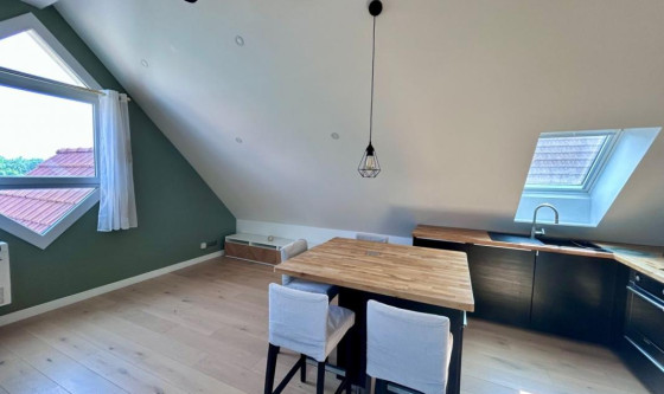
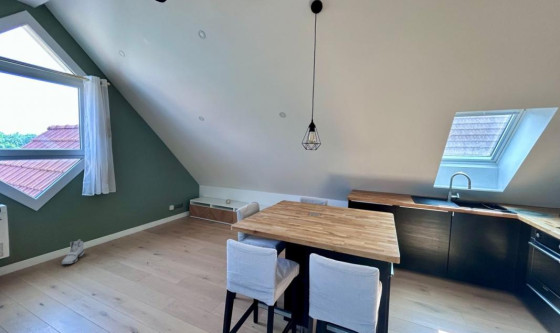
+ sneaker [61,238,85,265]
